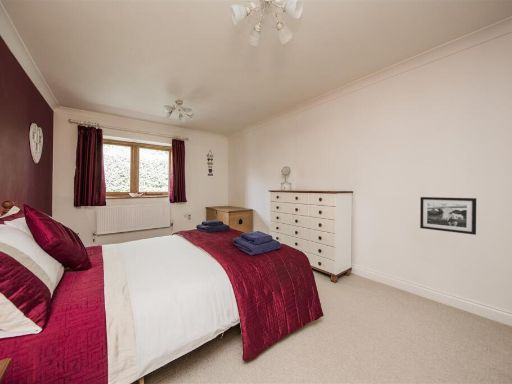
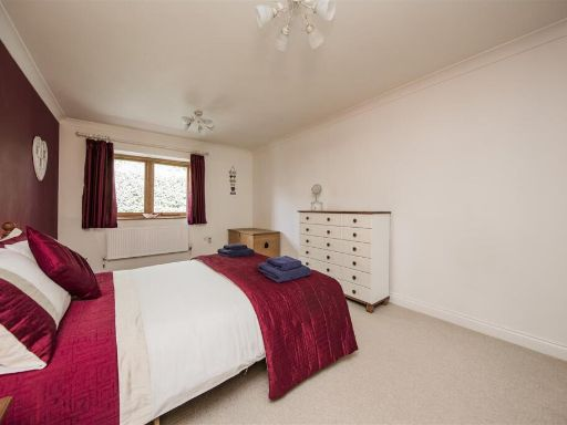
- picture frame [419,196,477,236]
